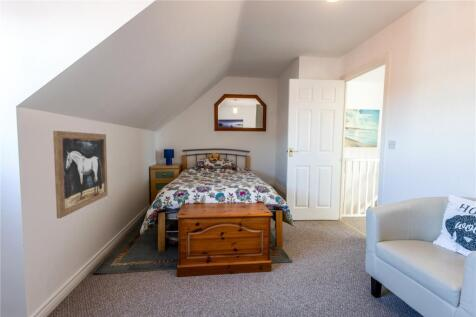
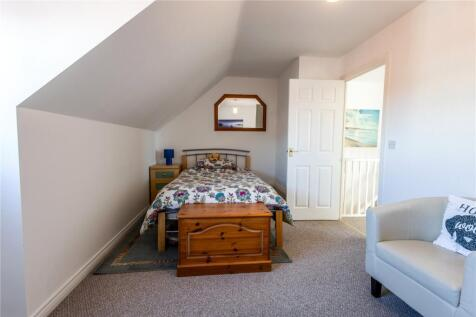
- wall art [52,130,109,219]
